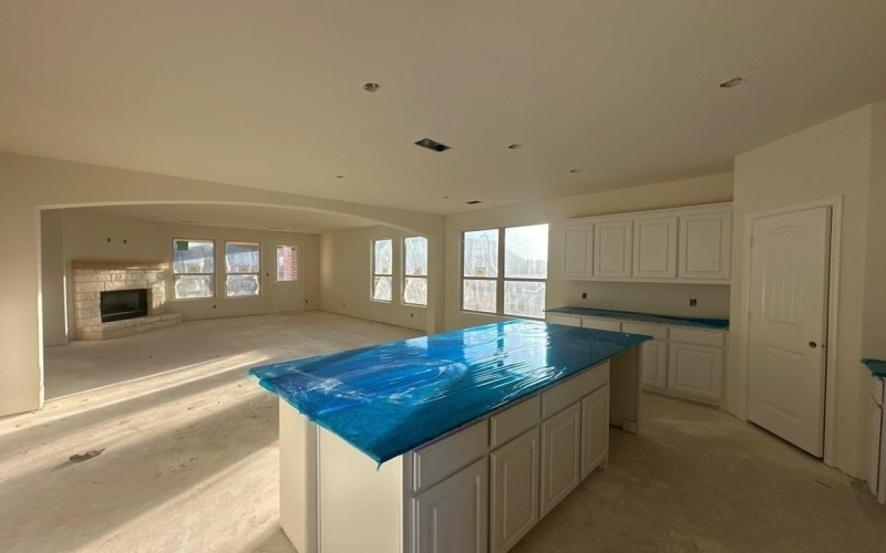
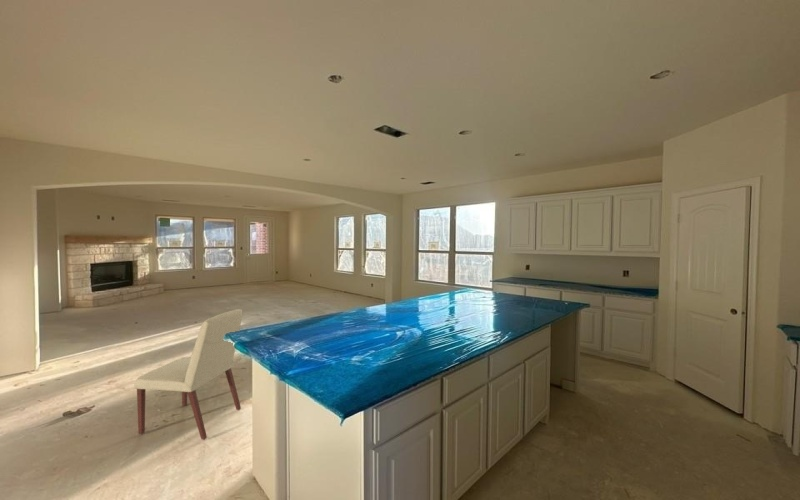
+ chair [133,308,244,441]
